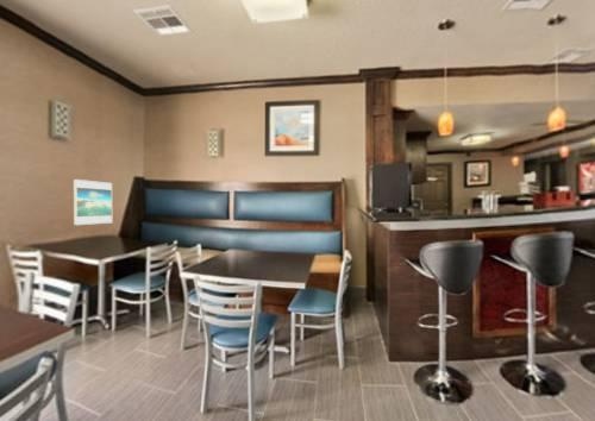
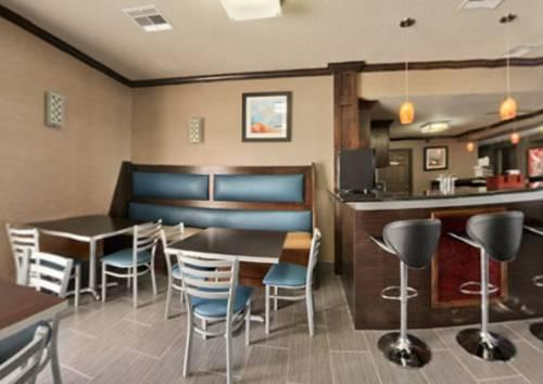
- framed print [73,178,113,226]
